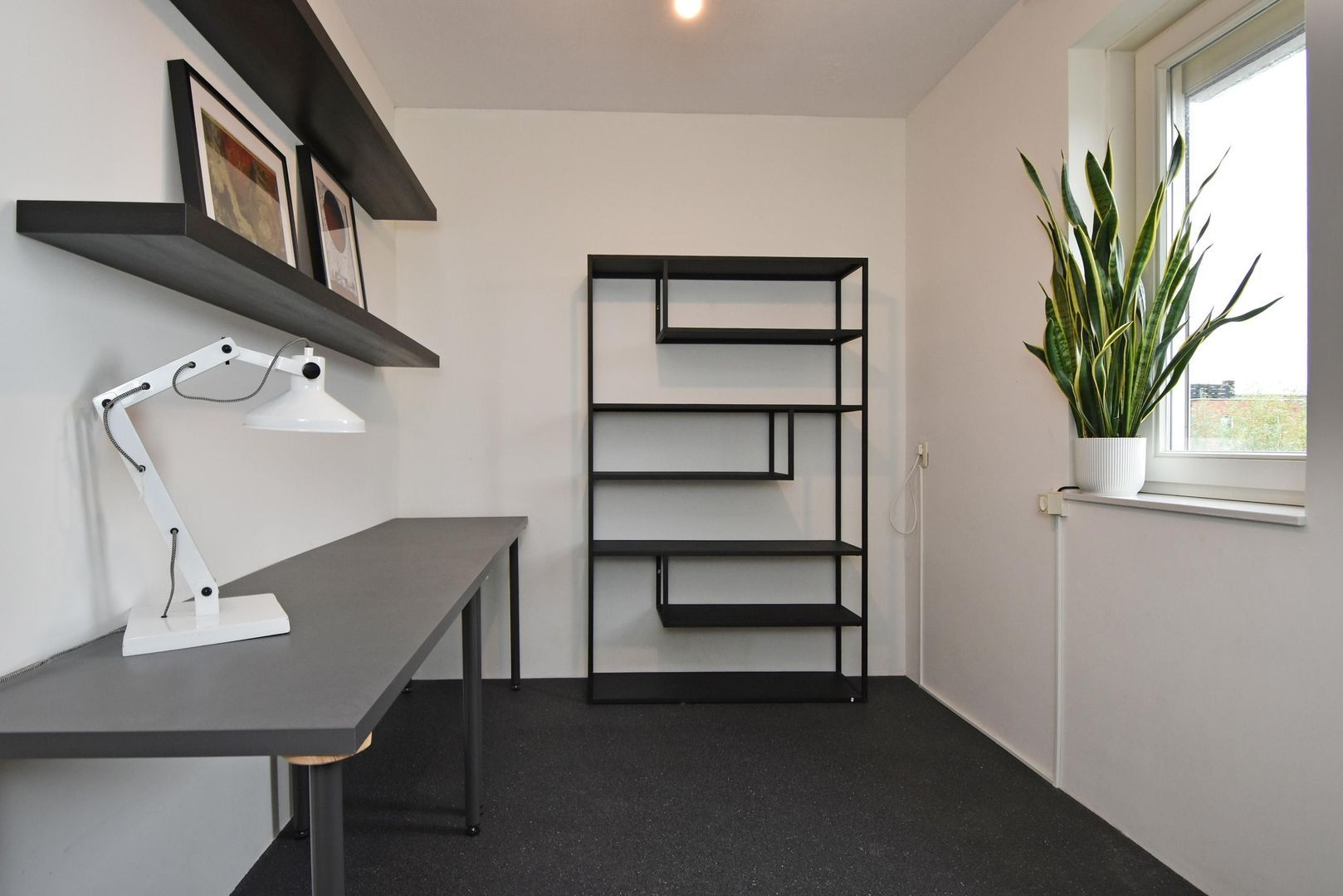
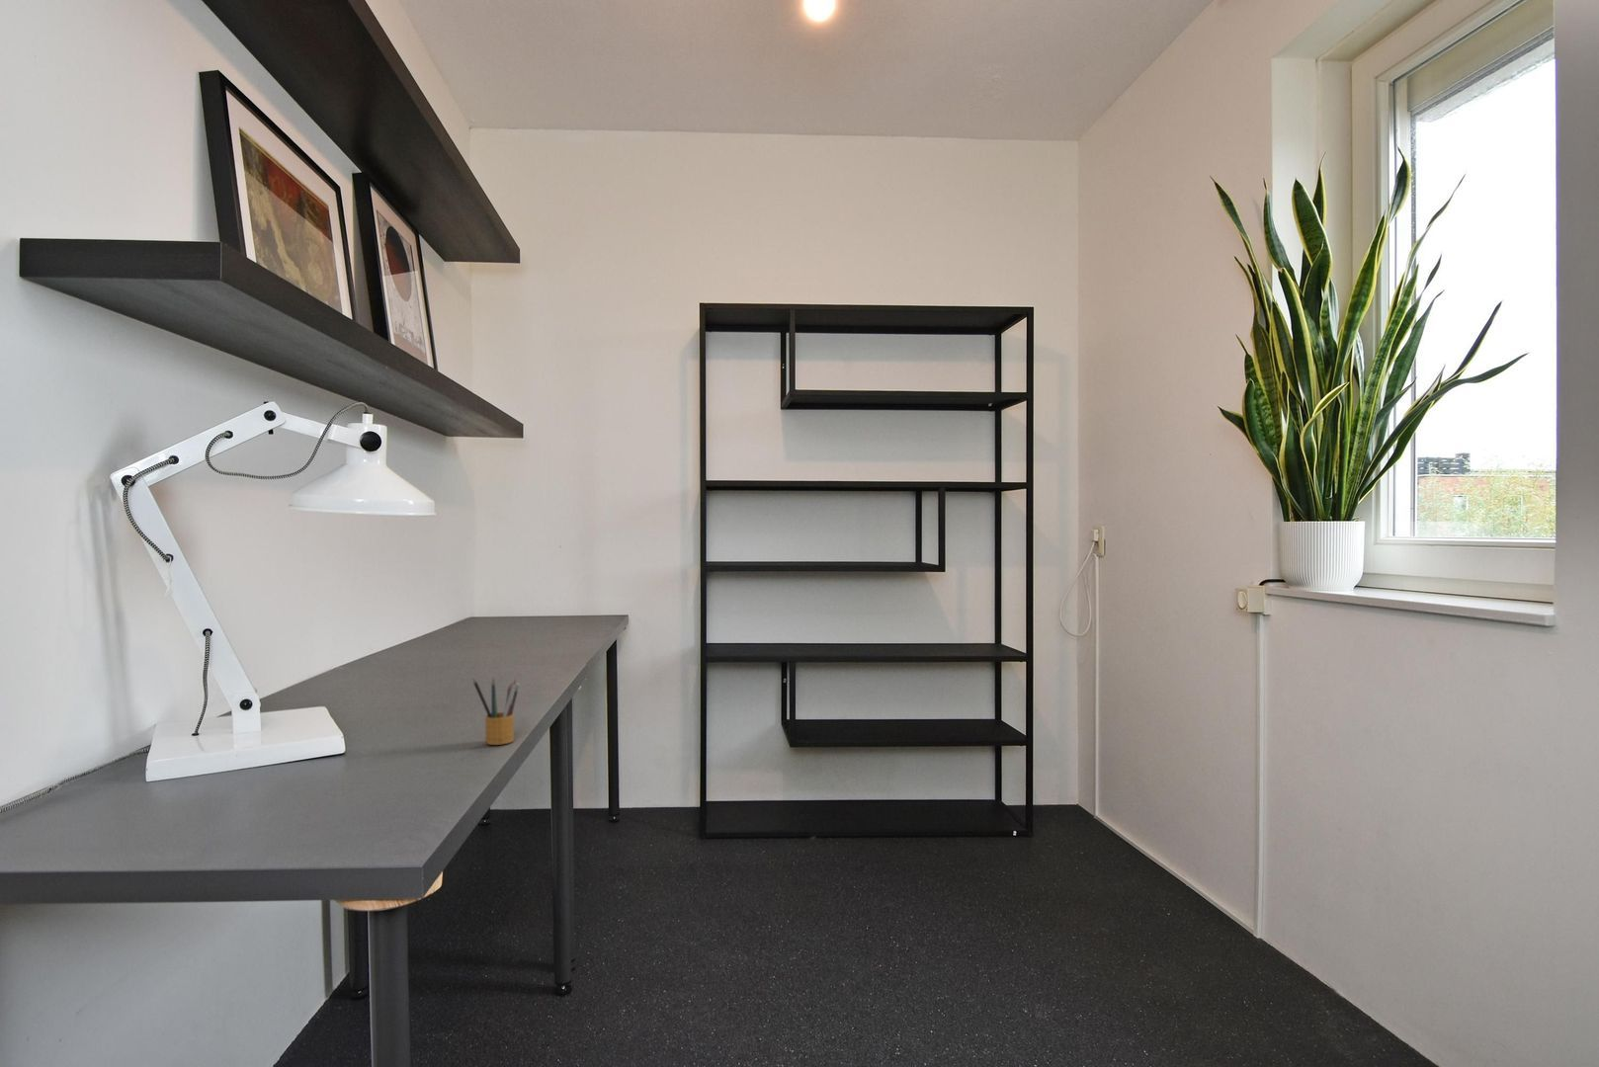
+ pencil box [473,676,520,745]
